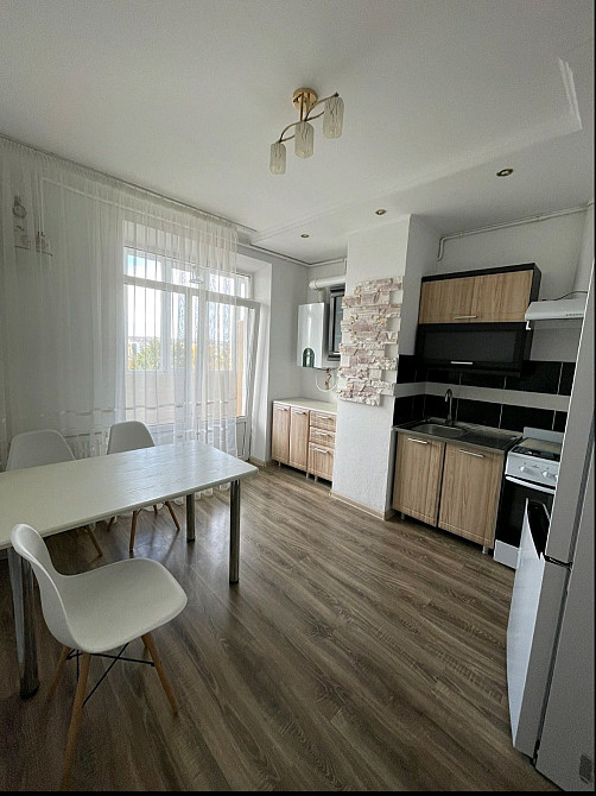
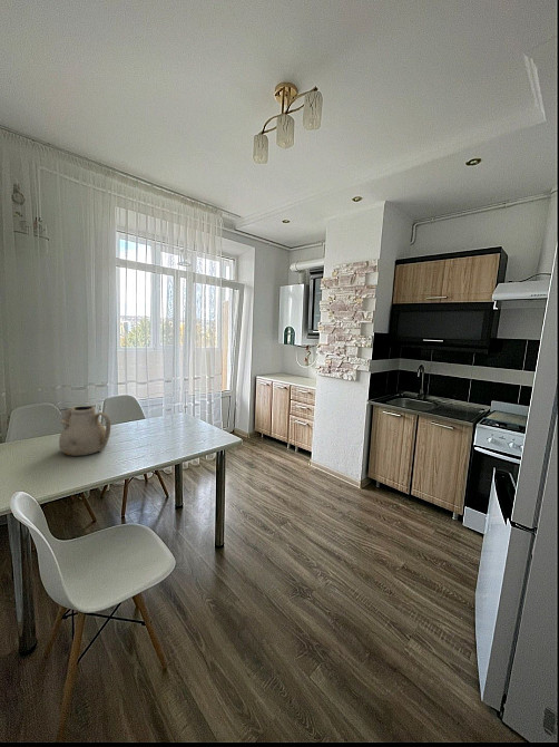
+ teapot [58,405,111,457]
